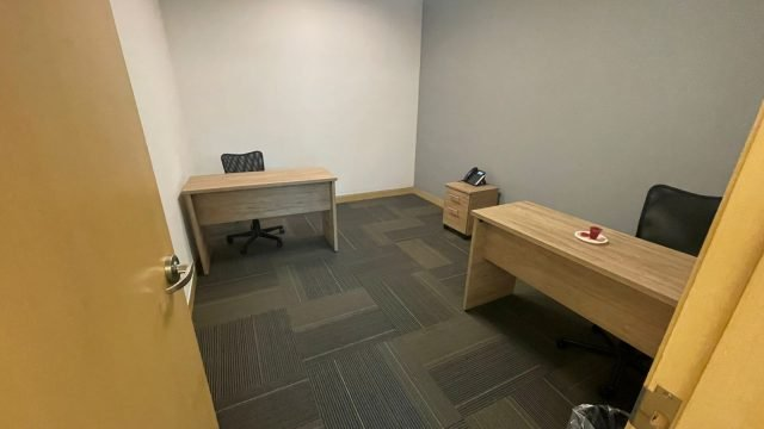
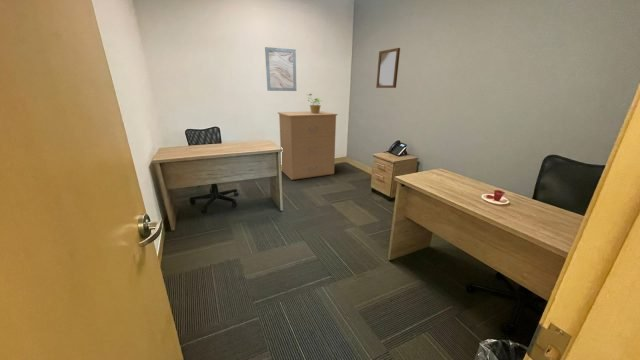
+ wall art [264,46,297,92]
+ potted plant [306,93,324,114]
+ home mirror [375,47,401,89]
+ filing cabinet [277,110,338,181]
